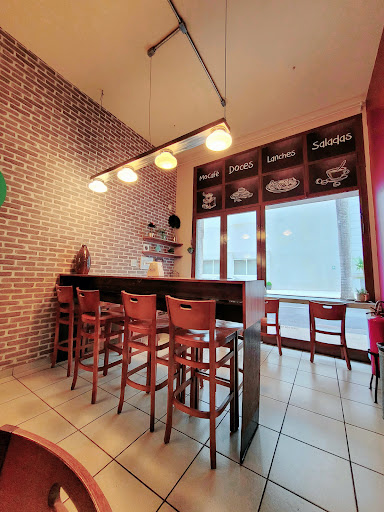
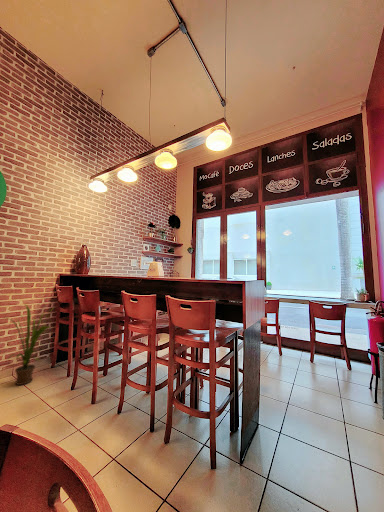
+ house plant [4,304,56,386]
